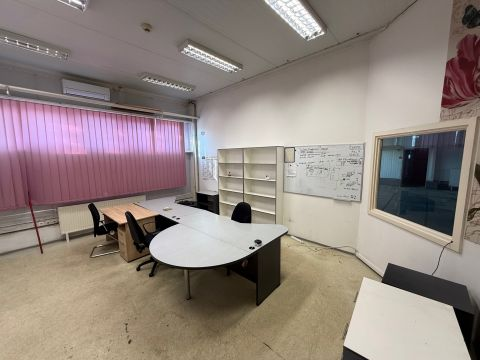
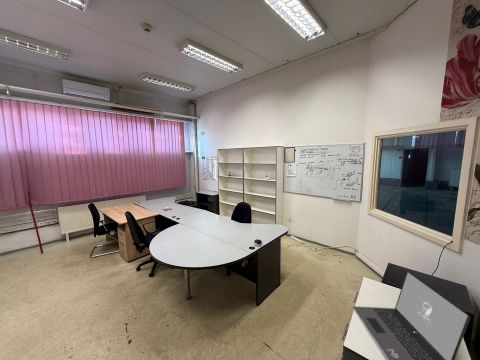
+ laptop [352,270,471,360]
